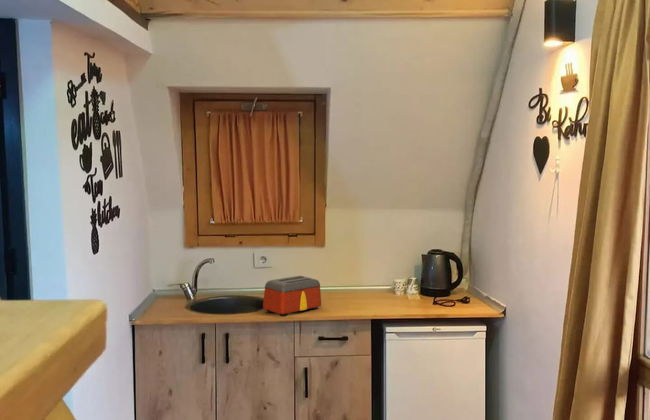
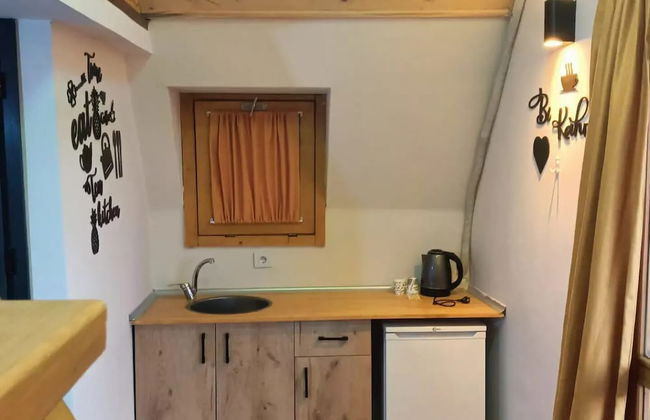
- toaster [262,275,322,317]
